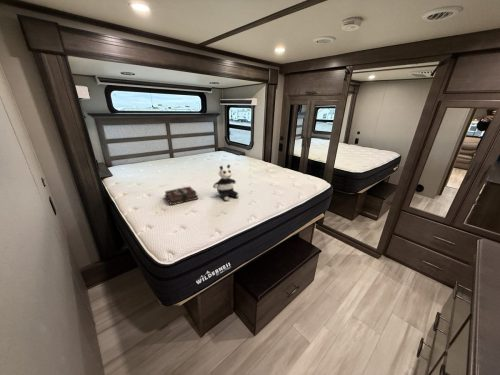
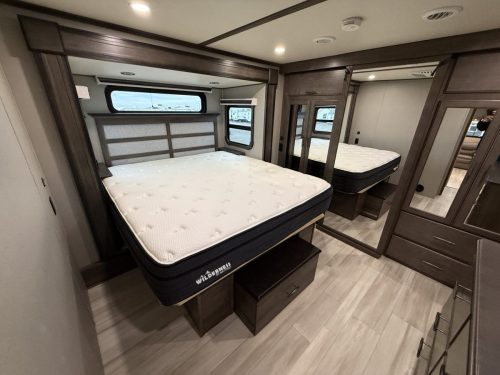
- hardback book [164,185,199,206]
- stuffed animal [212,164,240,201]
